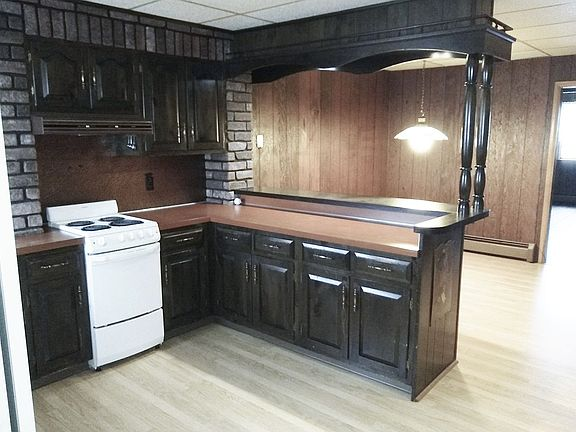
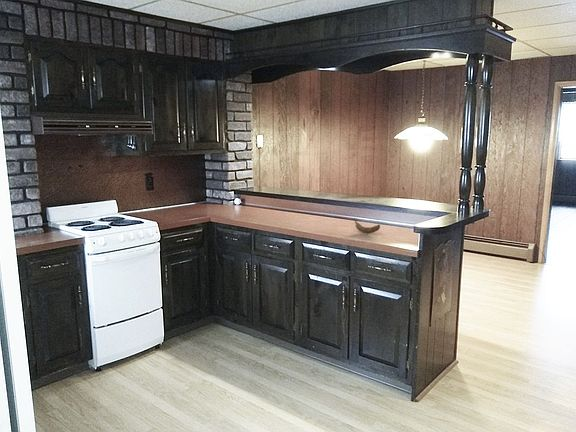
+ banana [353,217,381,235]
